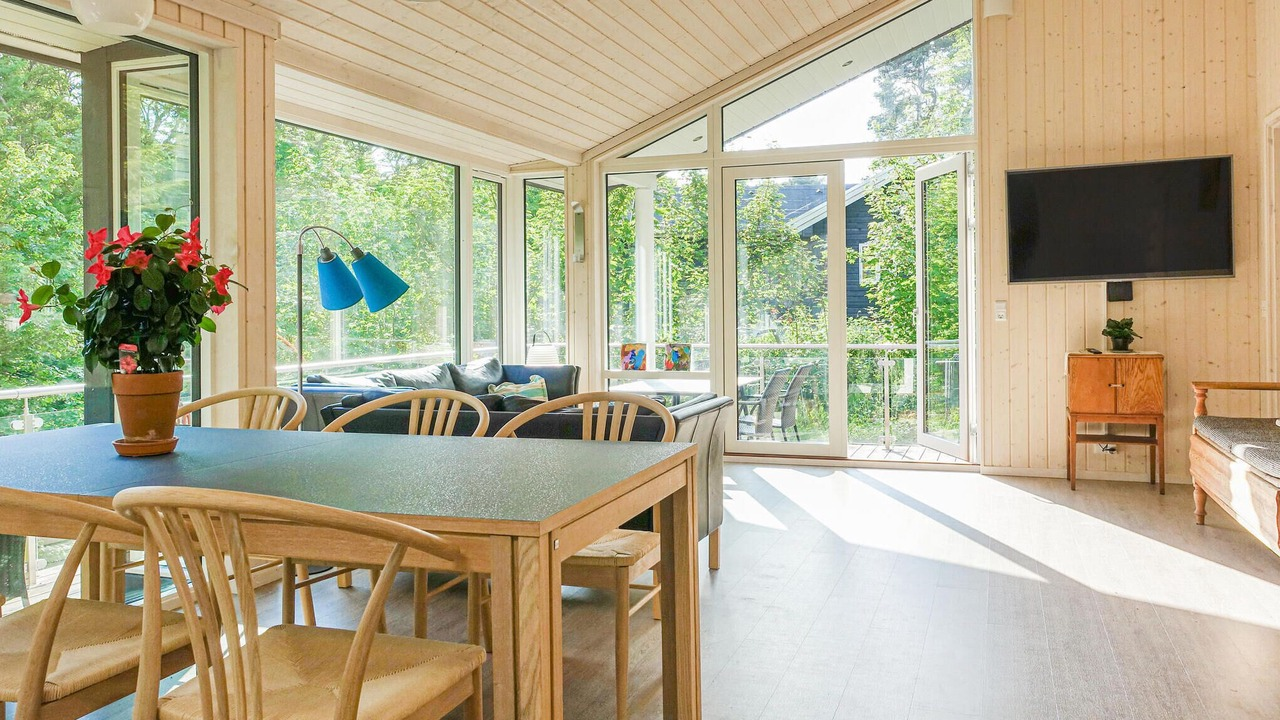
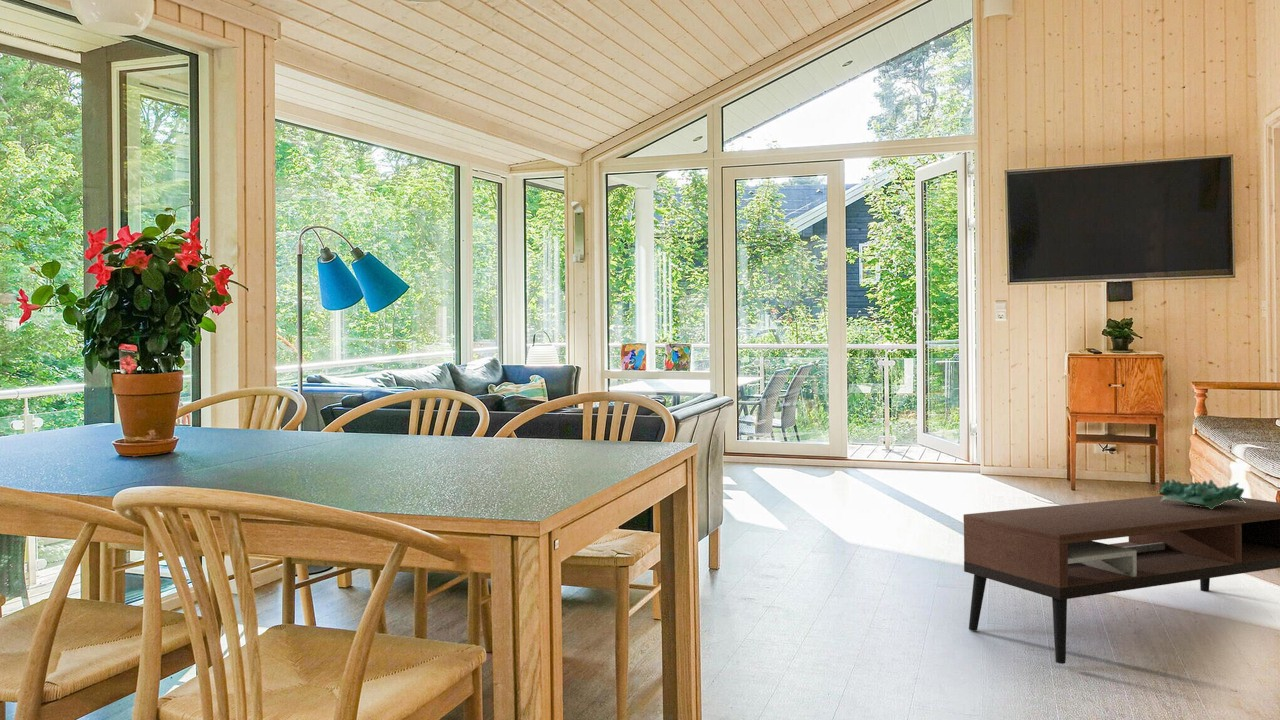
+ decorative bowl [1158,478,1246,509]
+ coffee table [963,495,1280,665]
